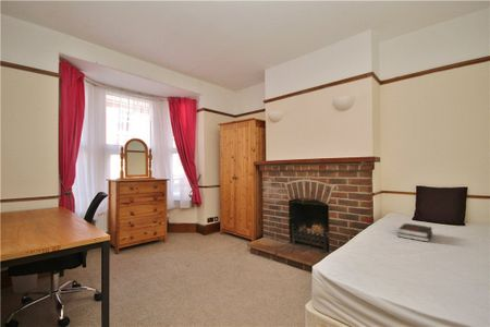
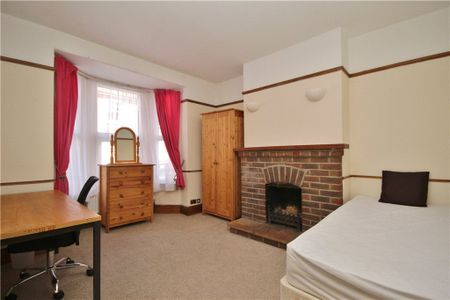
- book [397,222,433,243]
